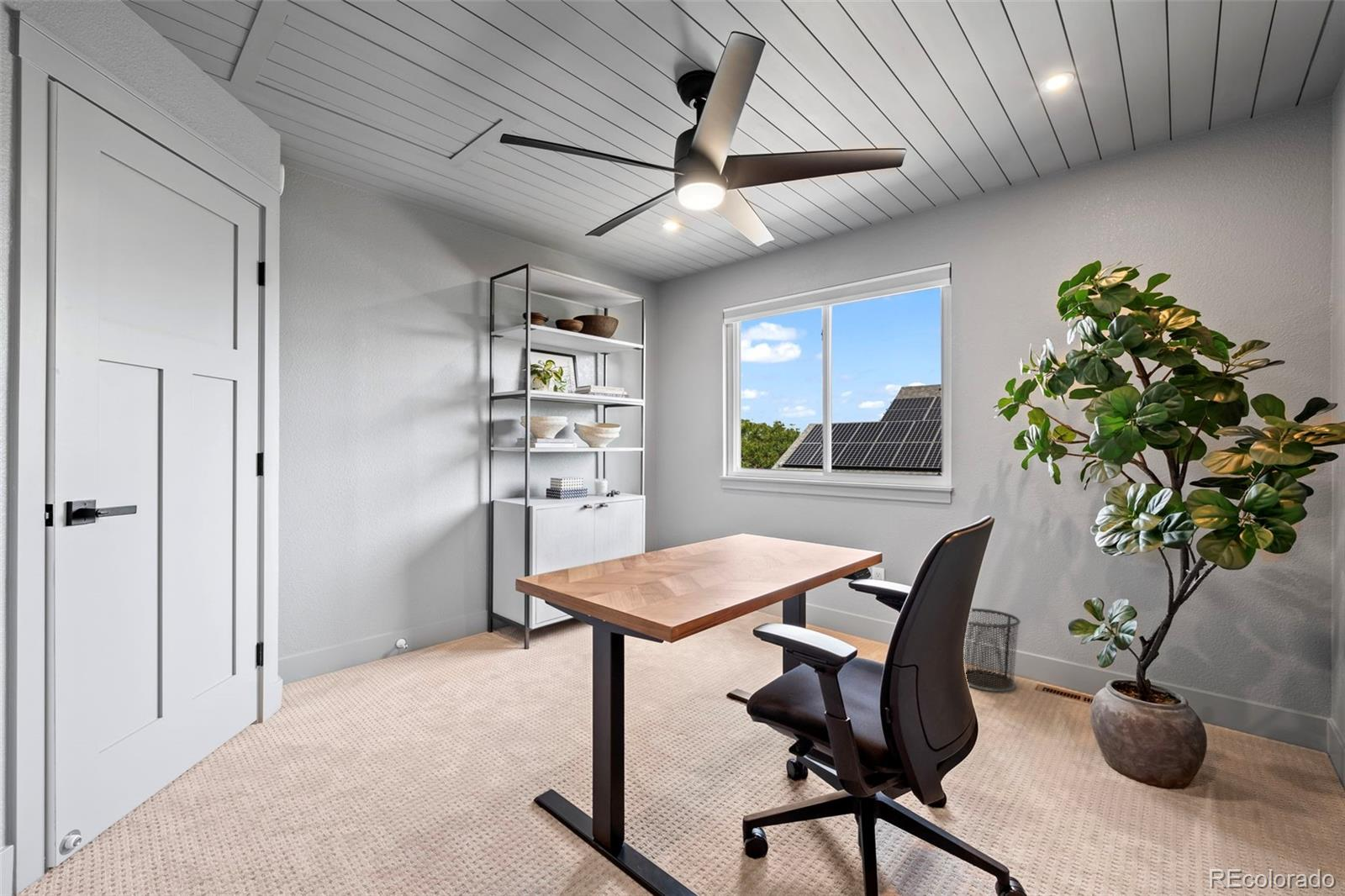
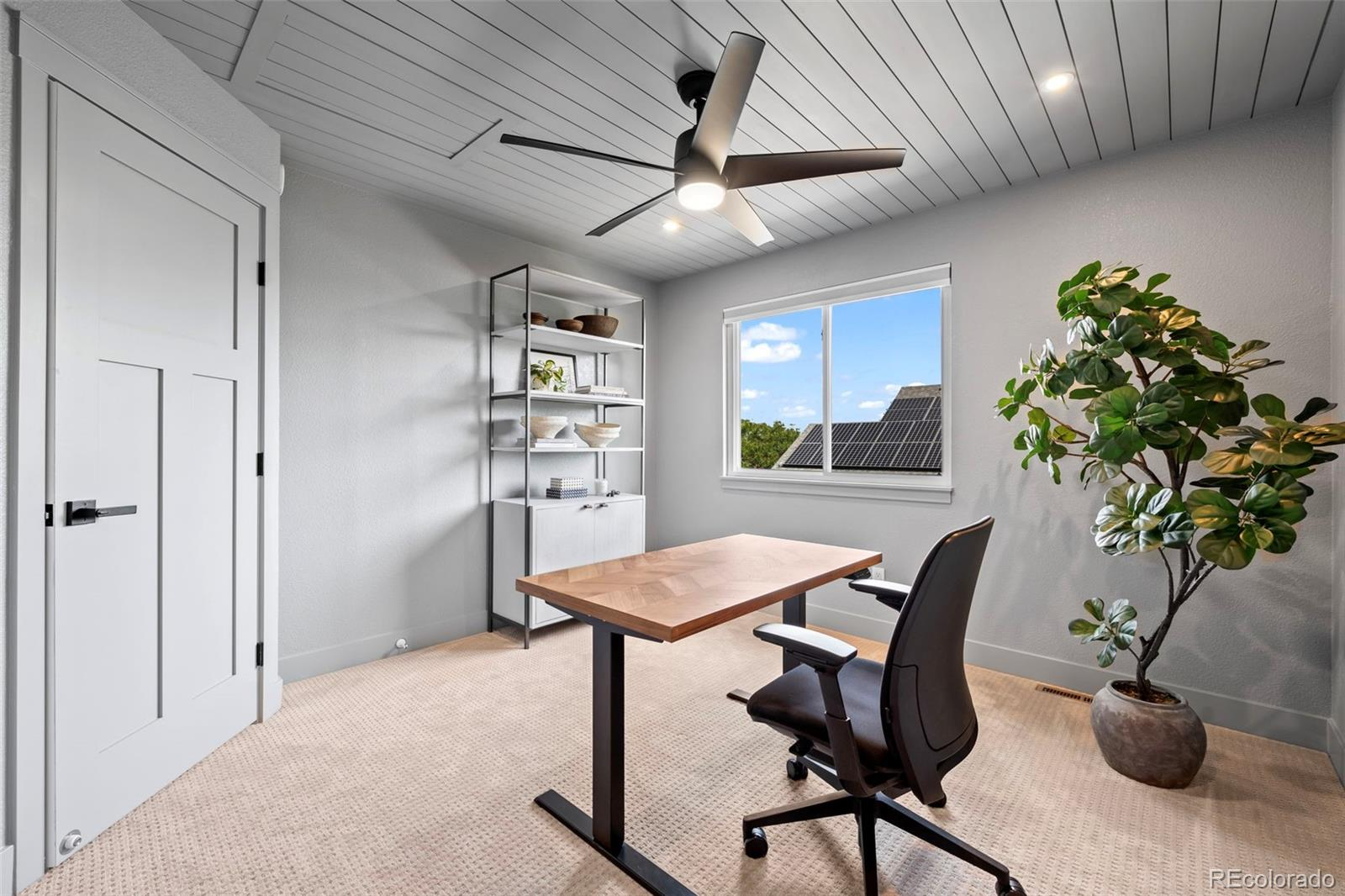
- waste bin [963,608,1021,693]
